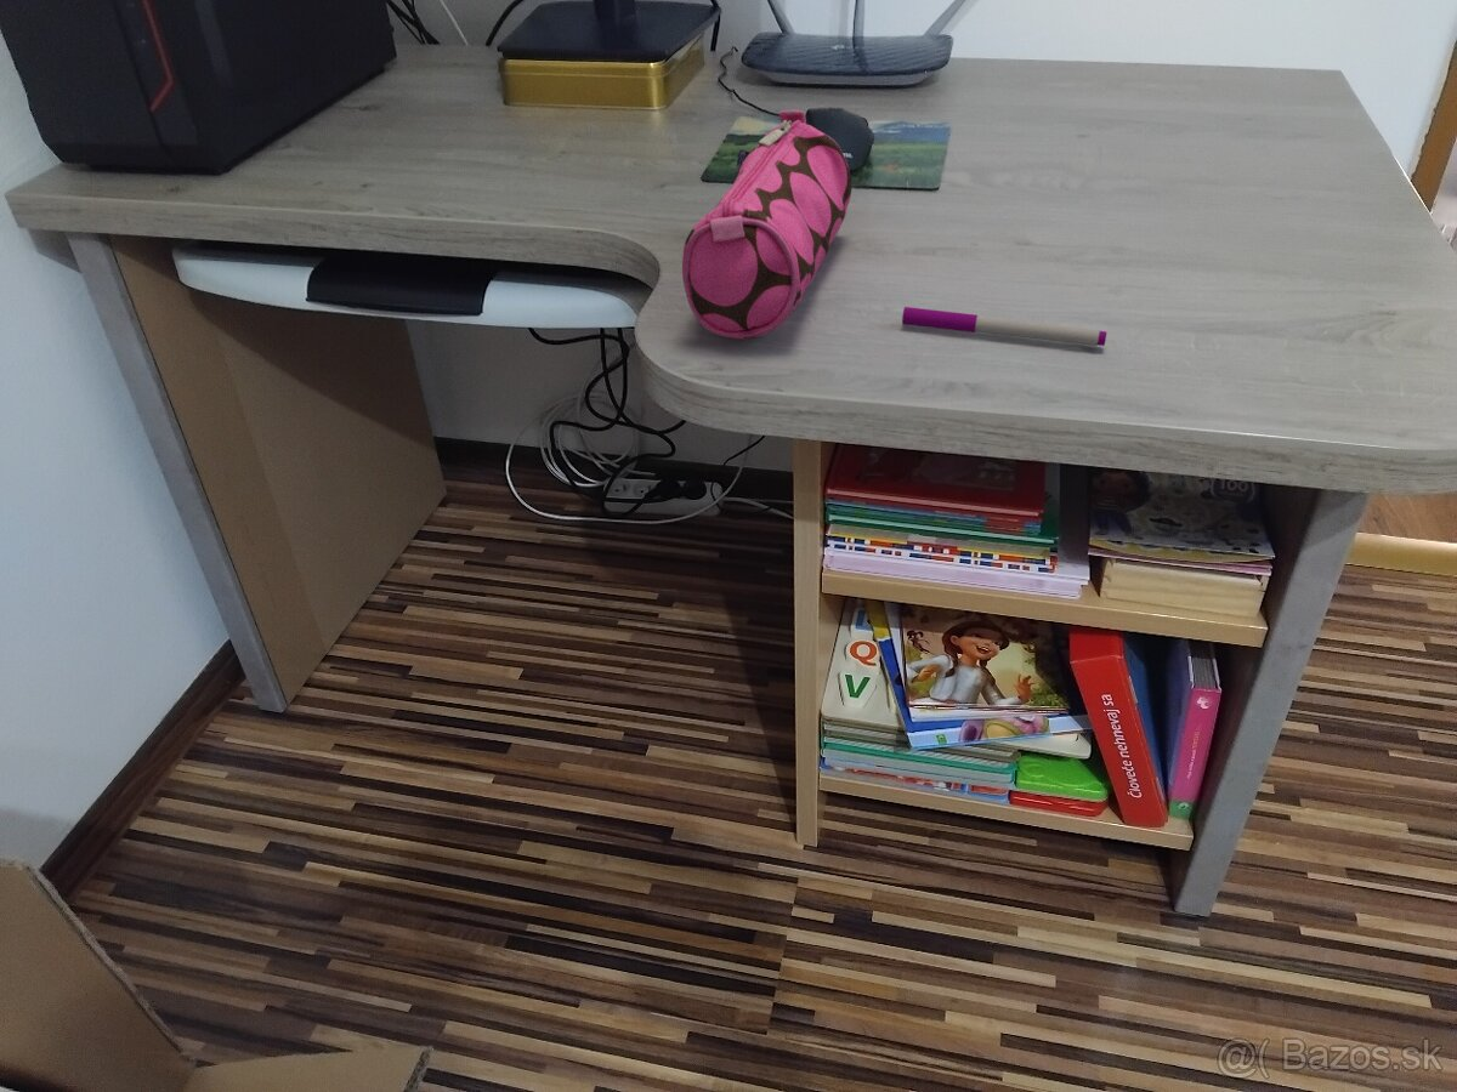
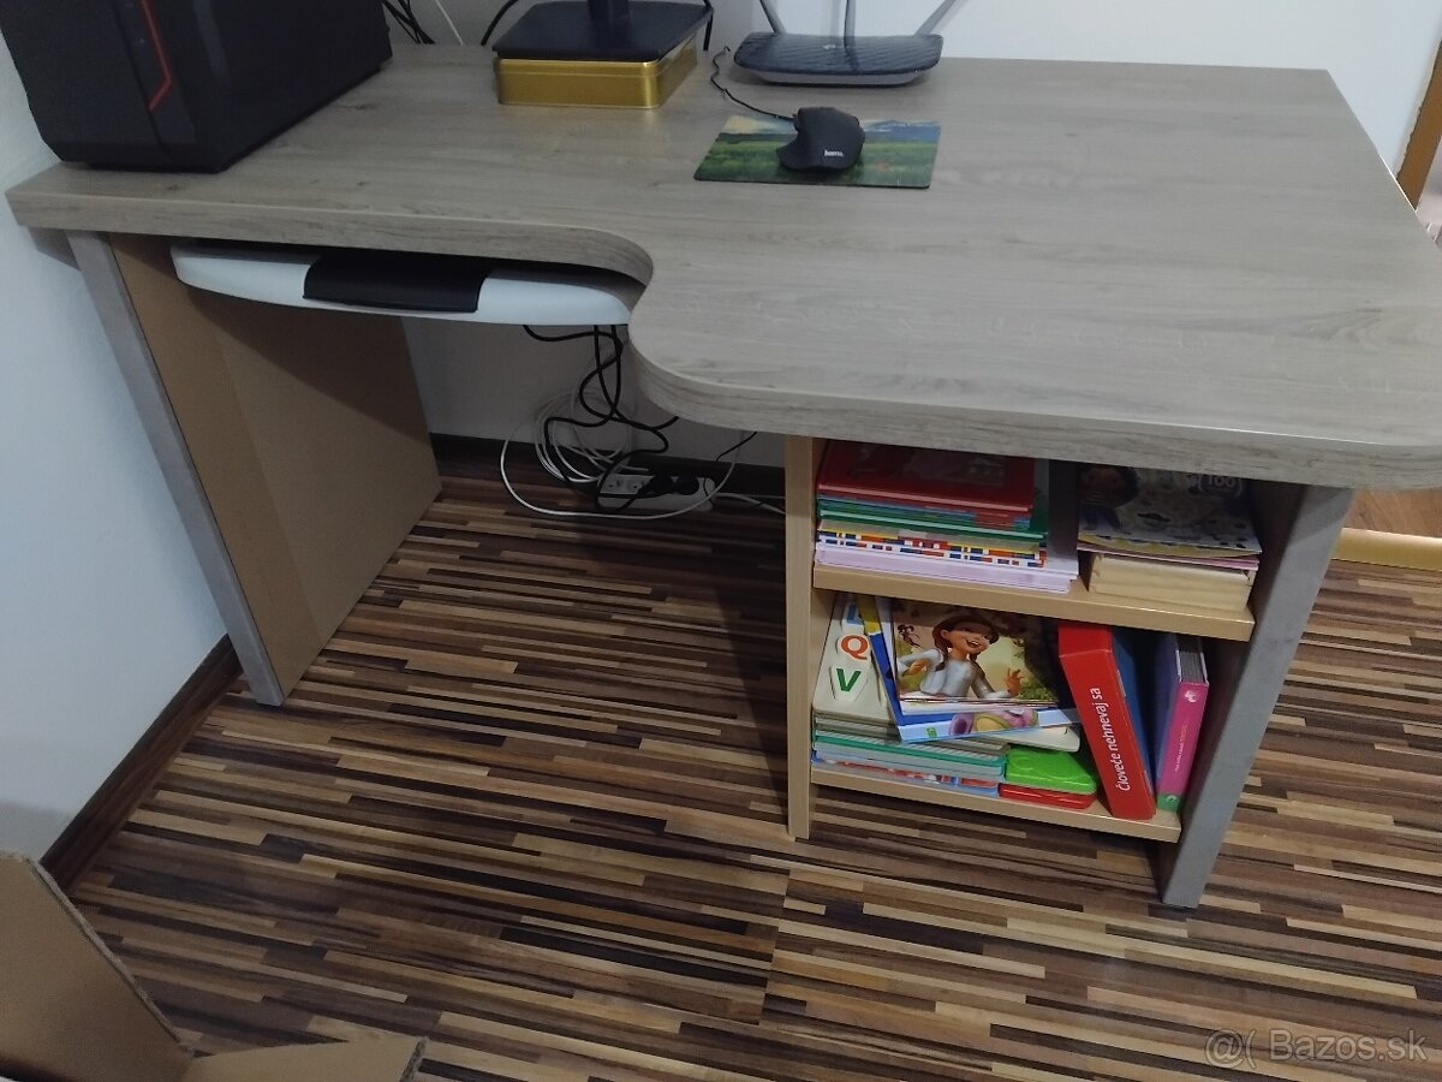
- pencil case [681,109,852,340]
- pen [901,306,1107,347]
